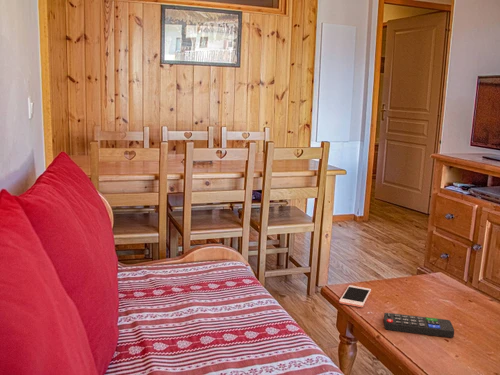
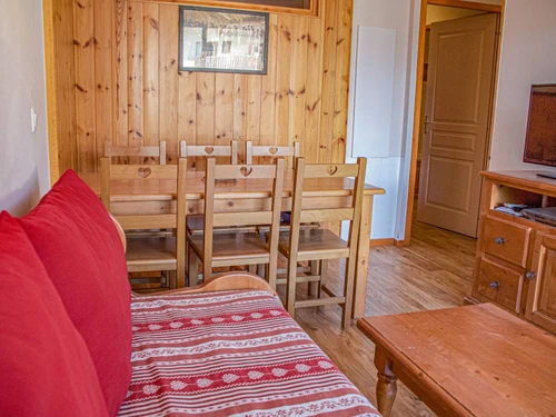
- cell phone [338,284,372,308]
- remote control [383,312,455,338]
